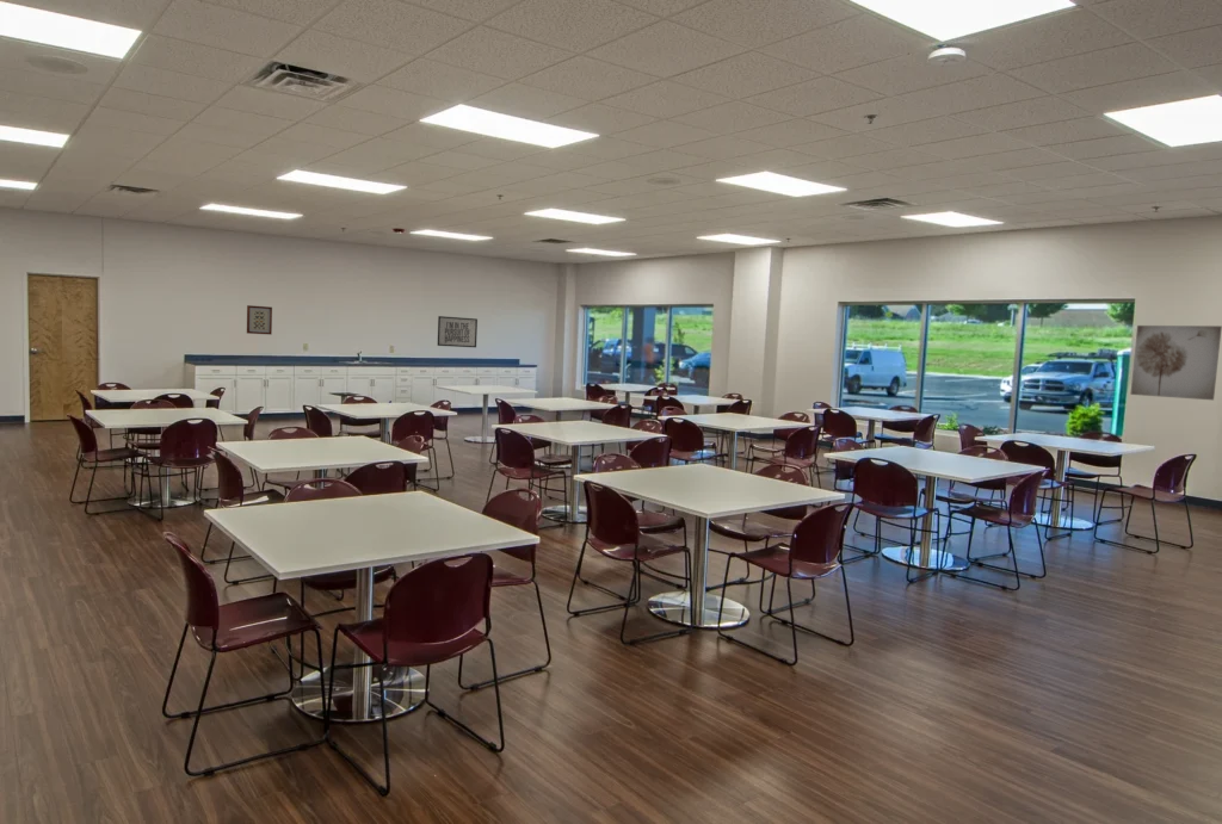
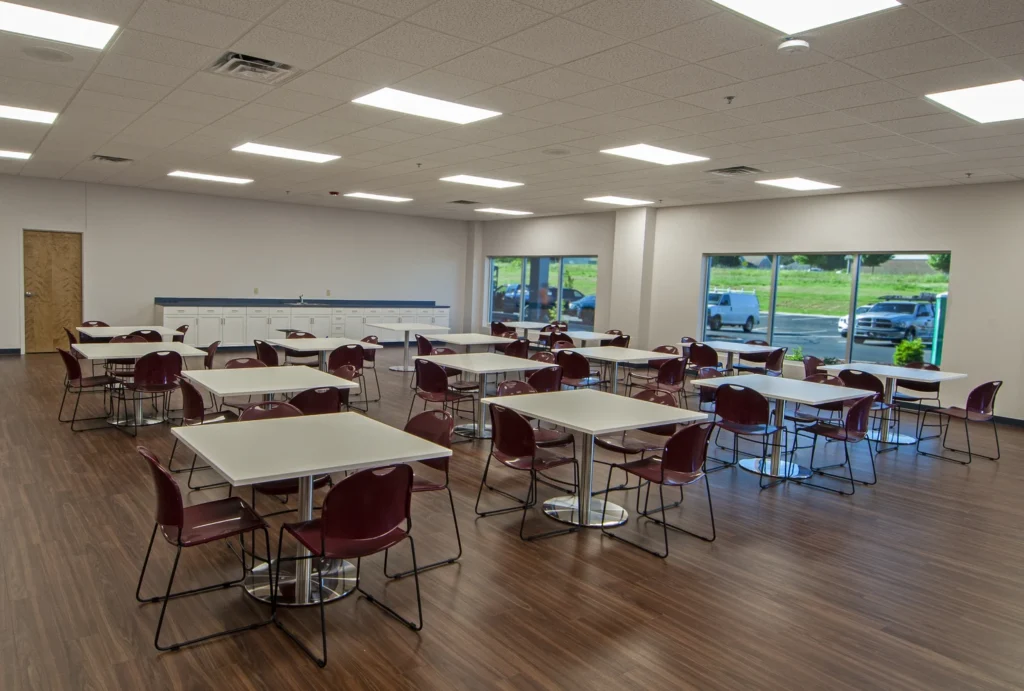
- wall art [246,304,273,336]
- mirror [437,315,479,348]
- wall art [1129,324,1222,401]
